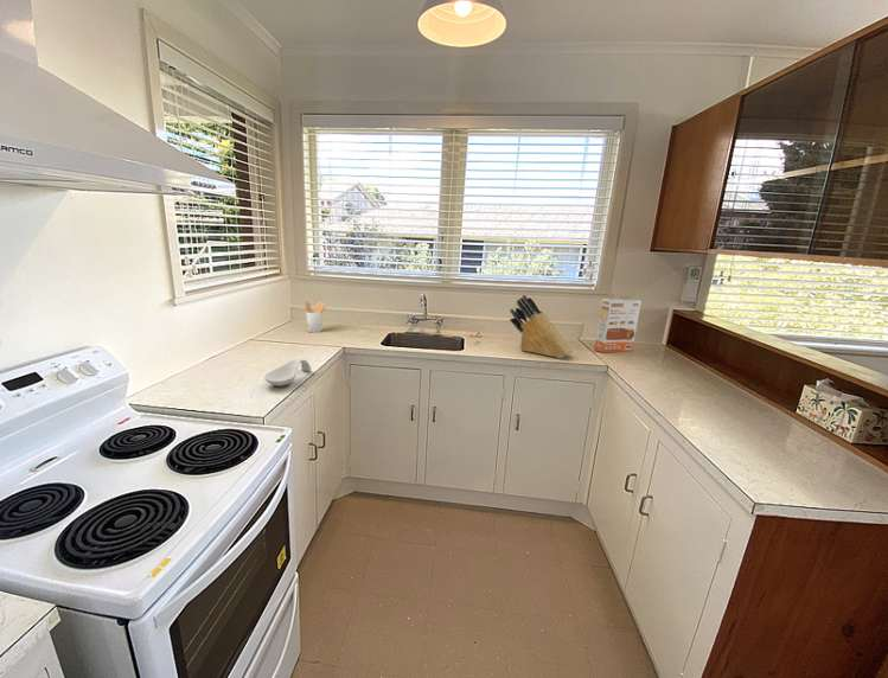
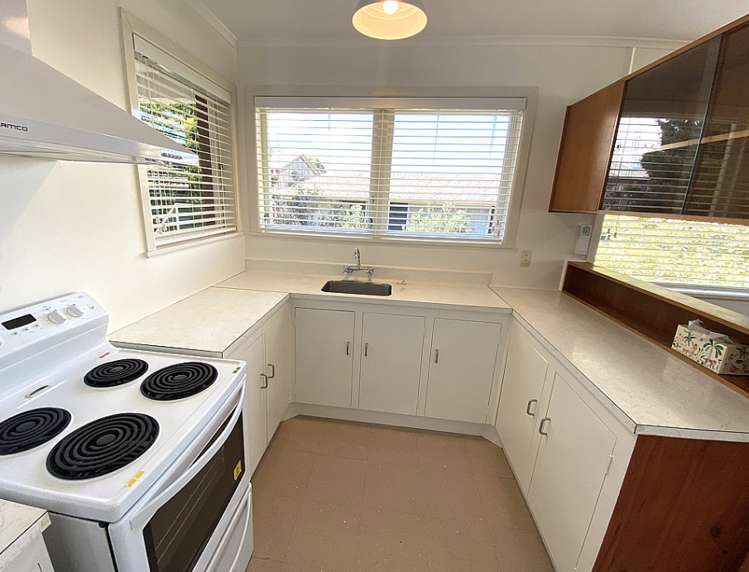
- spoon rest [263,358,312,388]
- cereal box [594,298,643,353]
- knife block [509,294,573,359]
- utensil holder [304,300,327,333]
